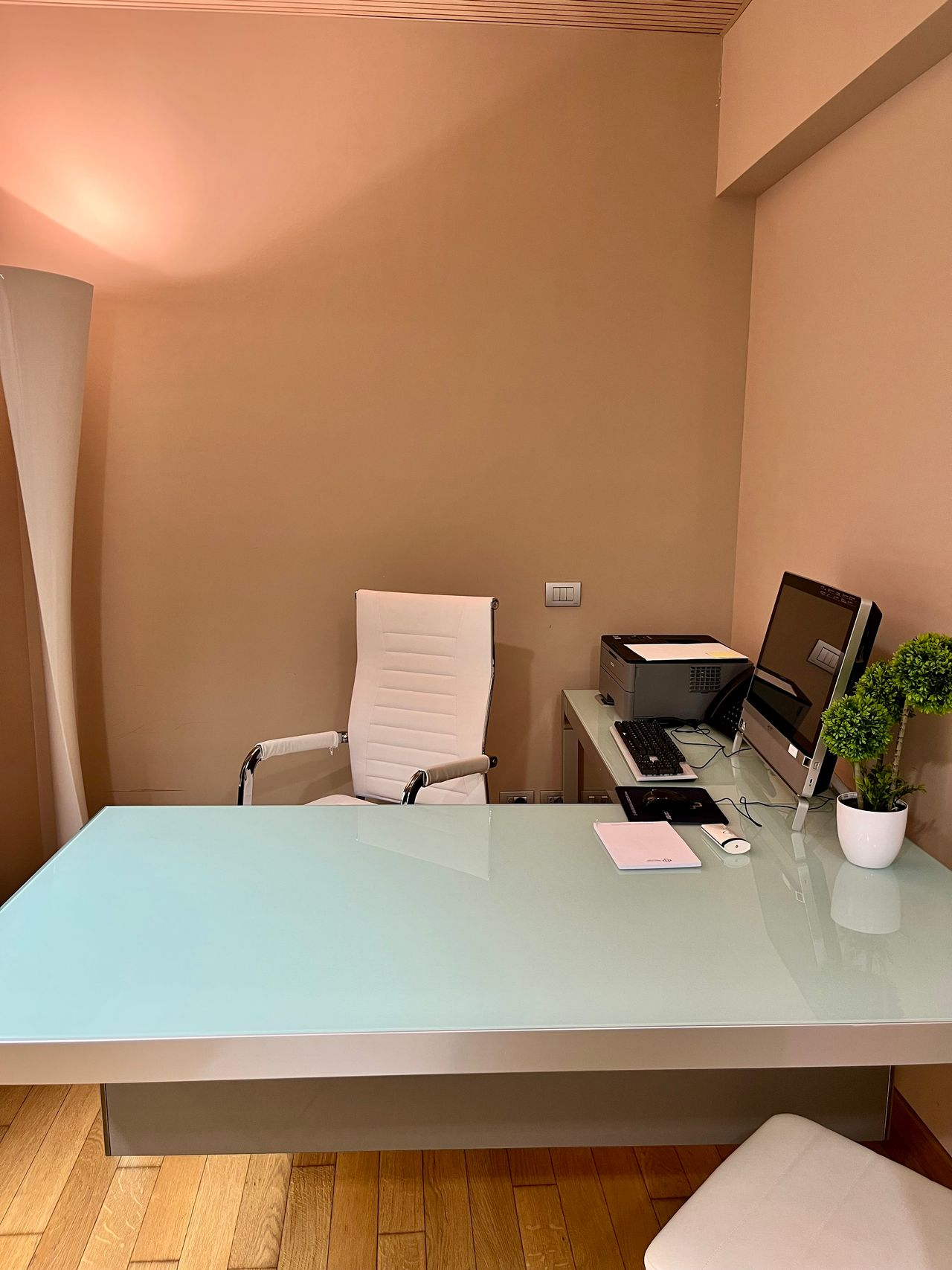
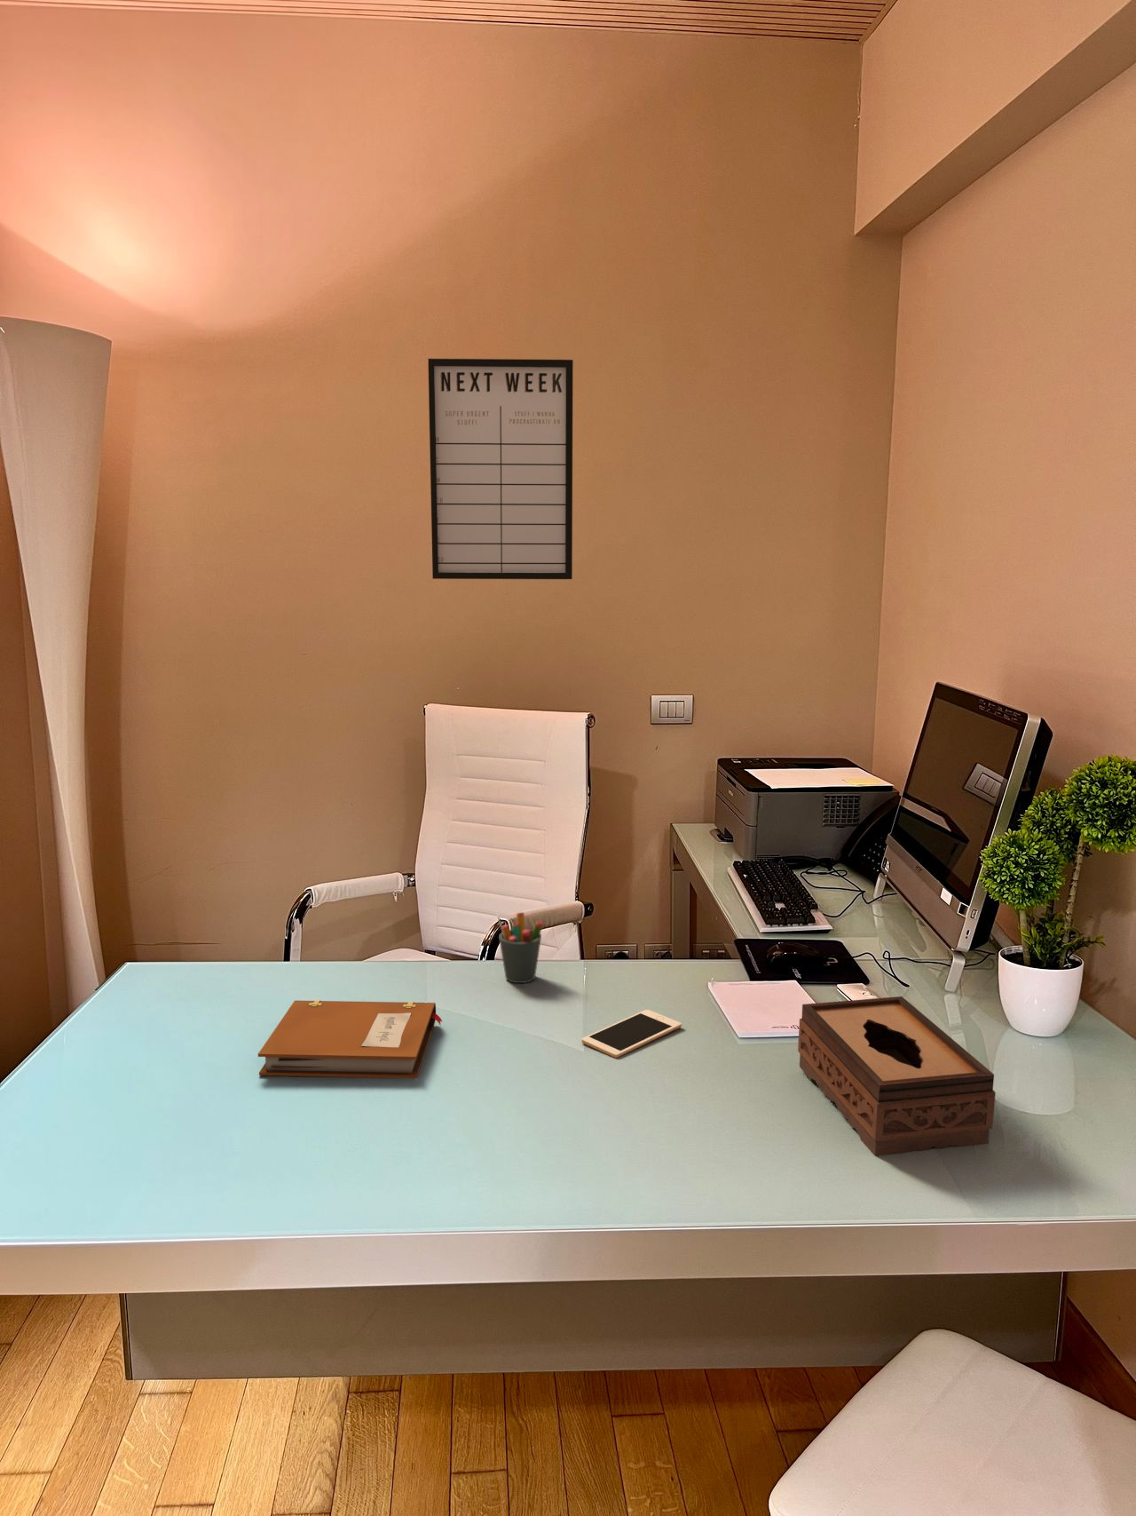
+ notebook [258,999,443,1079]
+ cell phone [581,1009,683,1059]
+ writing board [427,358,573,580]
+ tissue box [797,996,996,1157]
+ pen holder [496,911,544,984]
